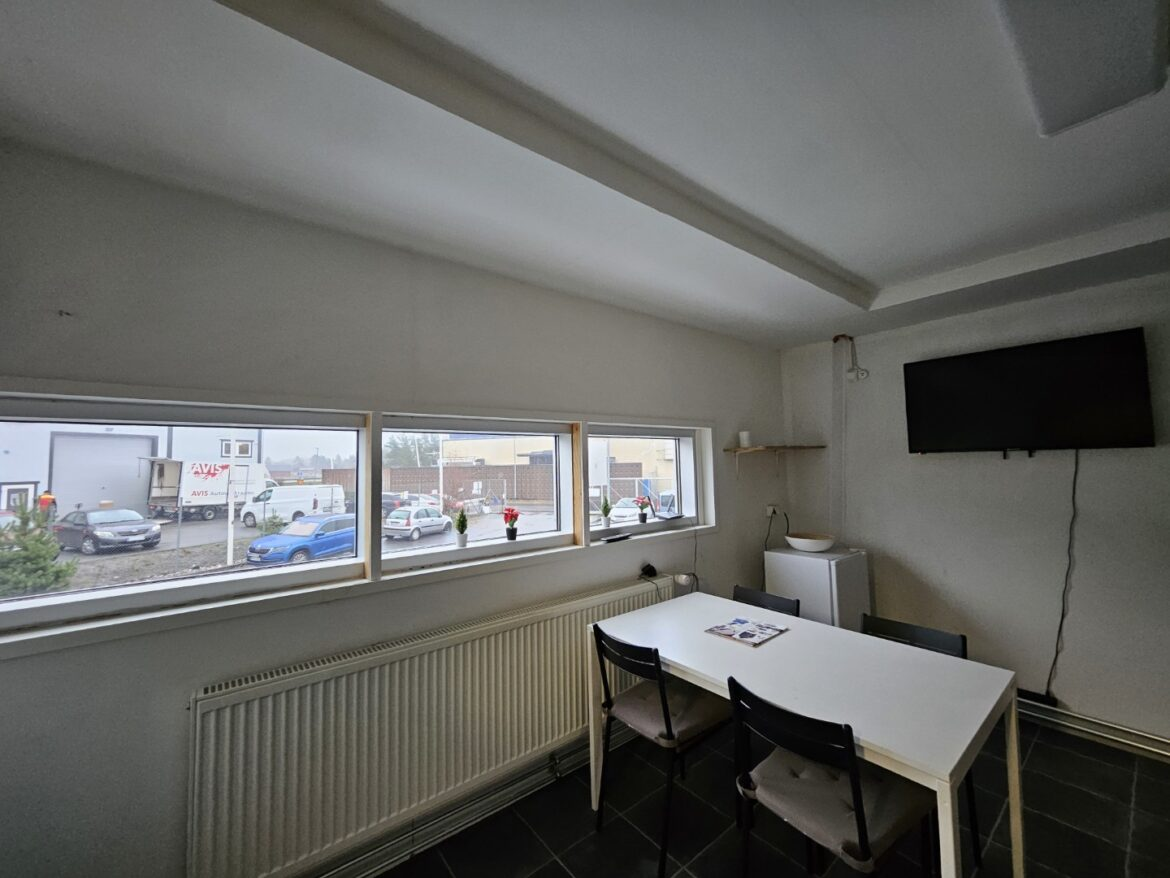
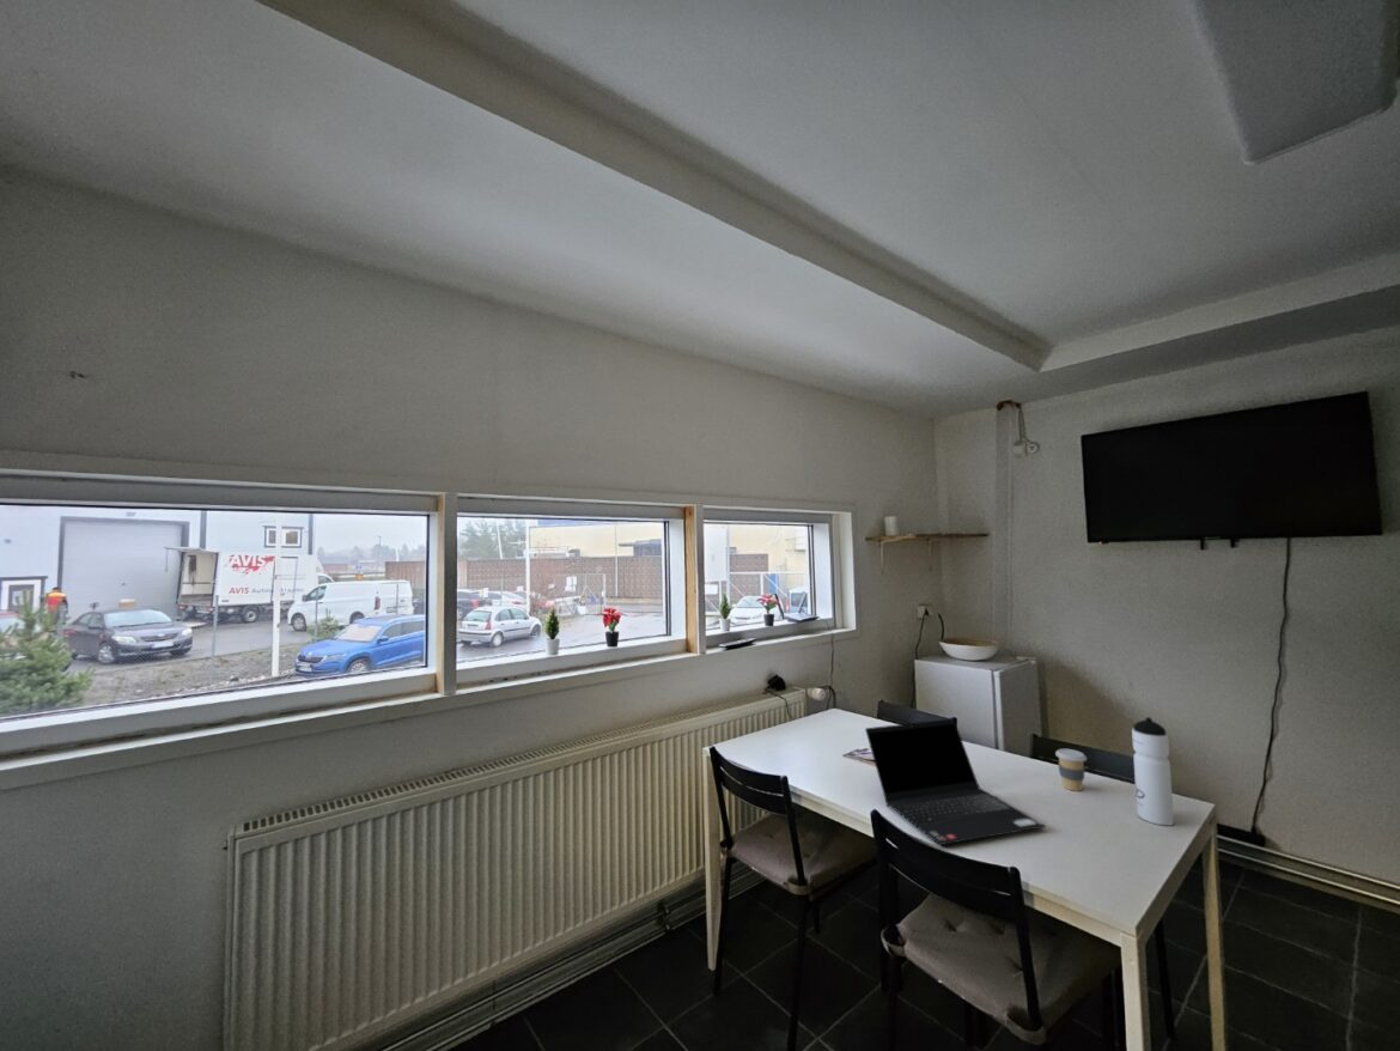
+ coffee cup [1054,748,1088,792]
+ laptop computer [864,718,1047,846]
+ water bottle [1131,716,1175,827]
